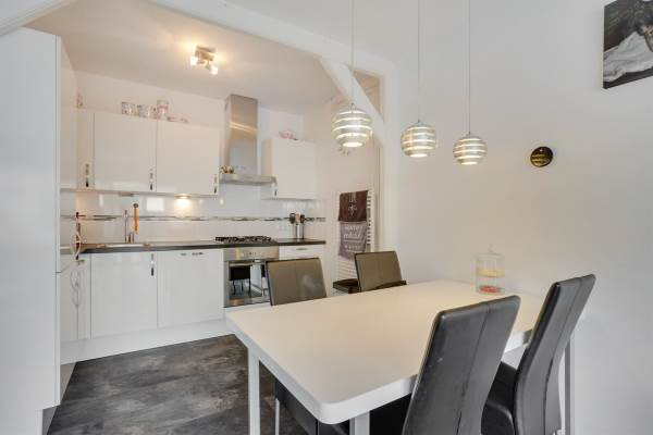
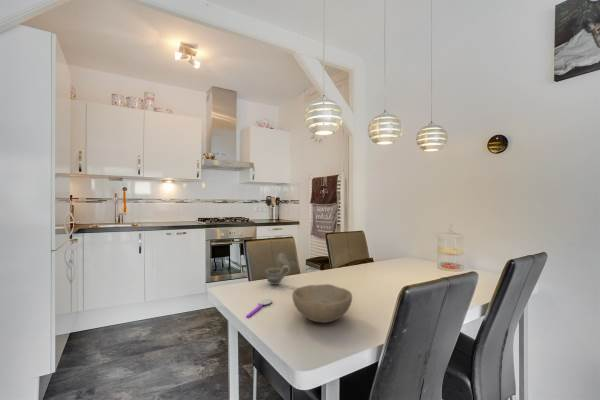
+ bowl [291,283,353,324]
+ cup [265,264,291,286]
+ spoon [245,298,273,318]
